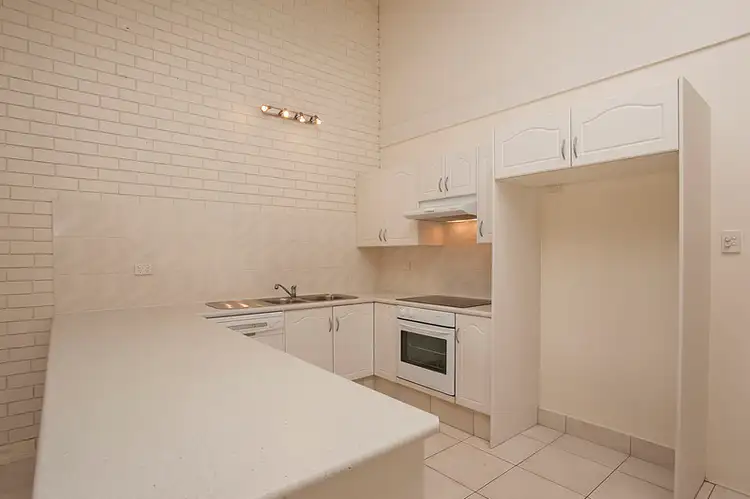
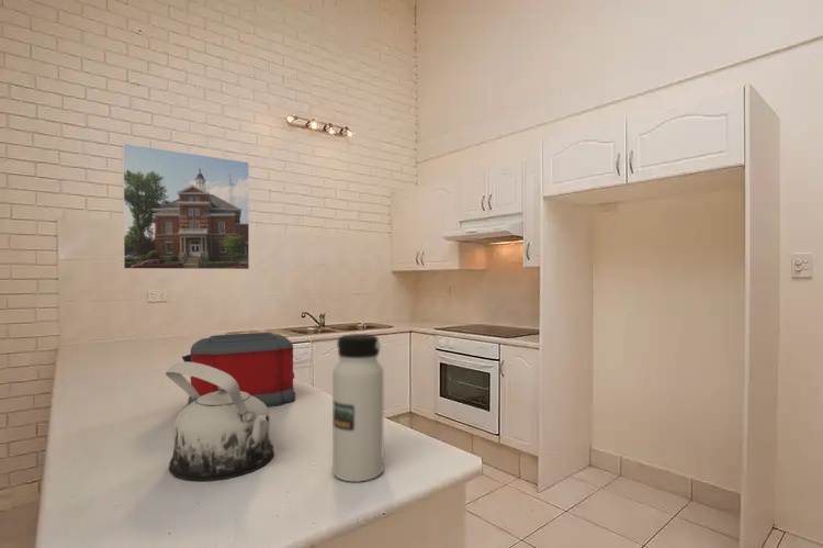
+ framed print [122,143,250,270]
+ water bottle [331,333,384,483]
+ teapot [165,361,275,482]
+ toaster [181,332,296,407]
